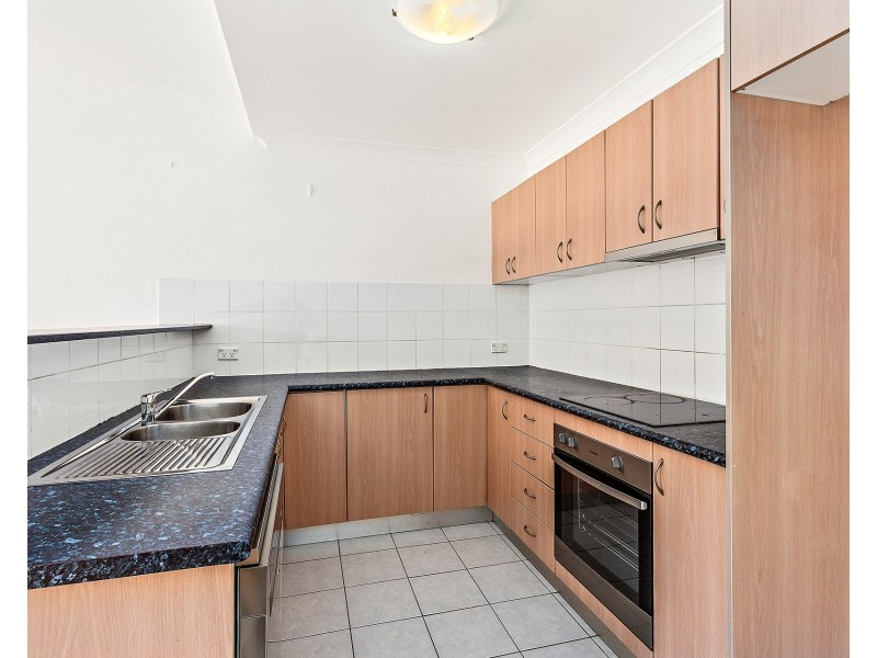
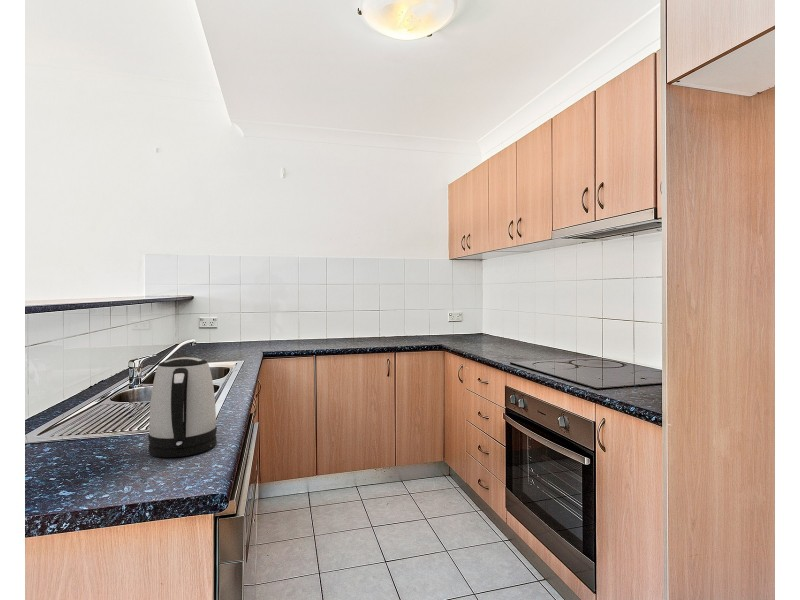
+ kettle [147,356,218,458]
